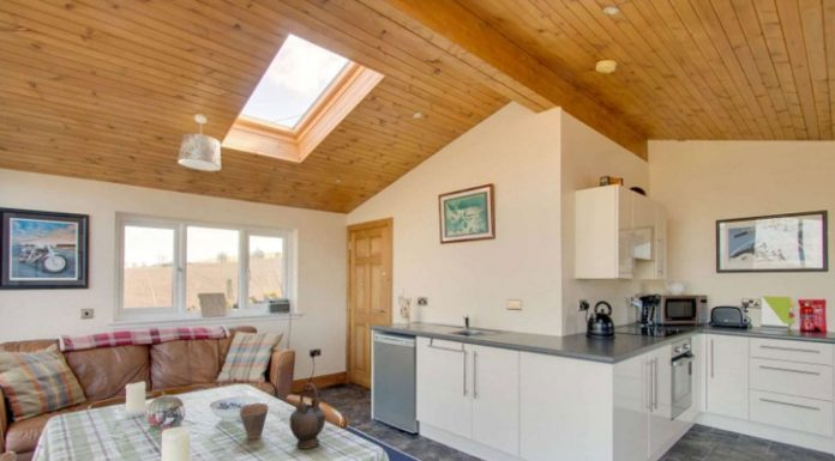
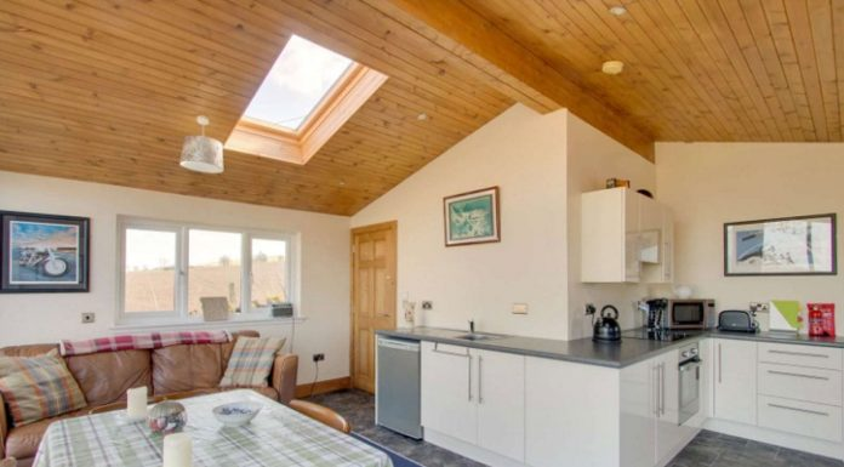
- cup [238,402,270,441]
- teapot [288,382,328,450]
